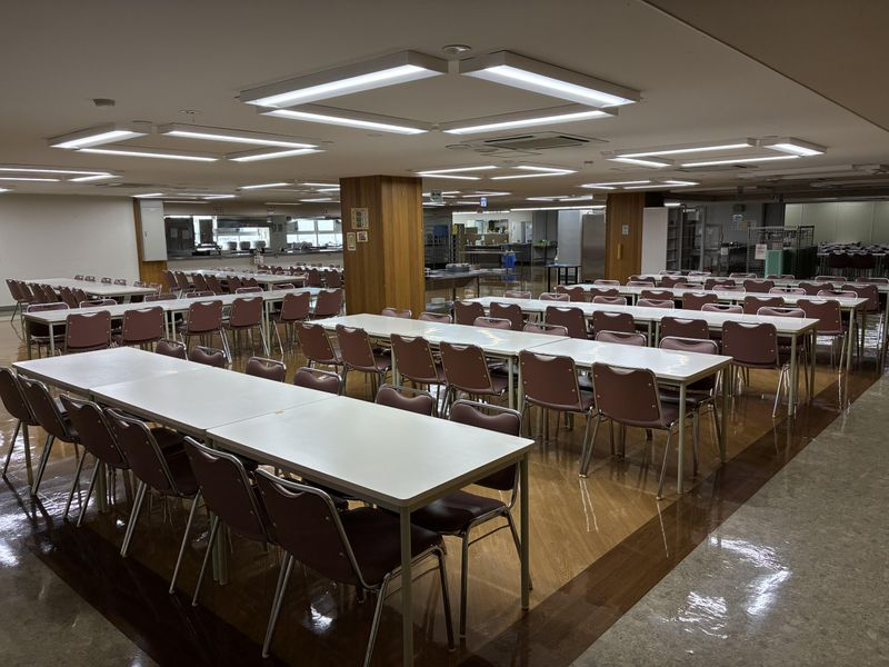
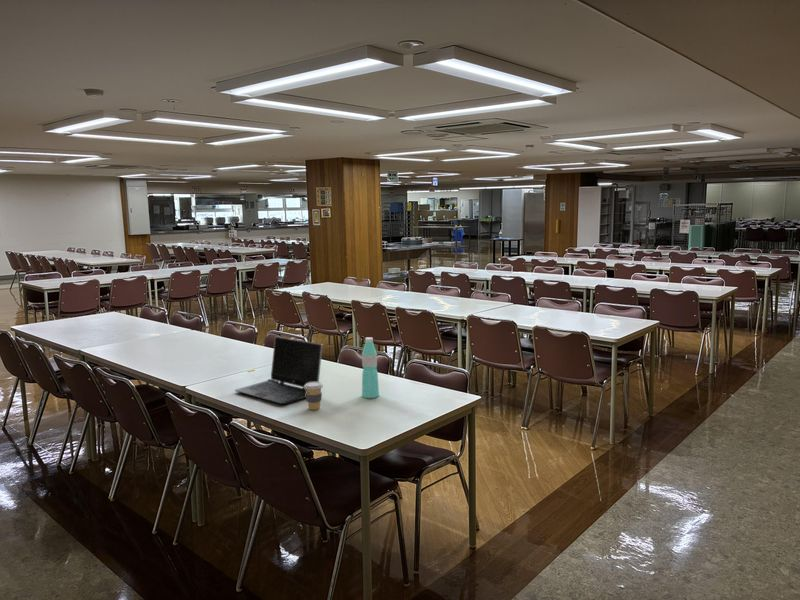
+ laptop computer [234,335,324,405]
+ water bottle [361,336,380,399]
+ coffee cup [304,382,324,411]
